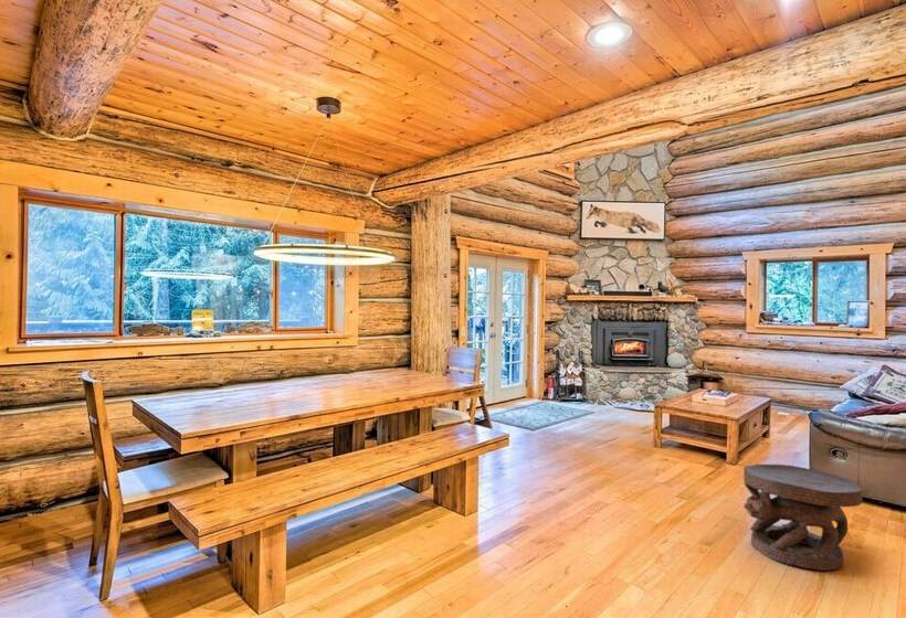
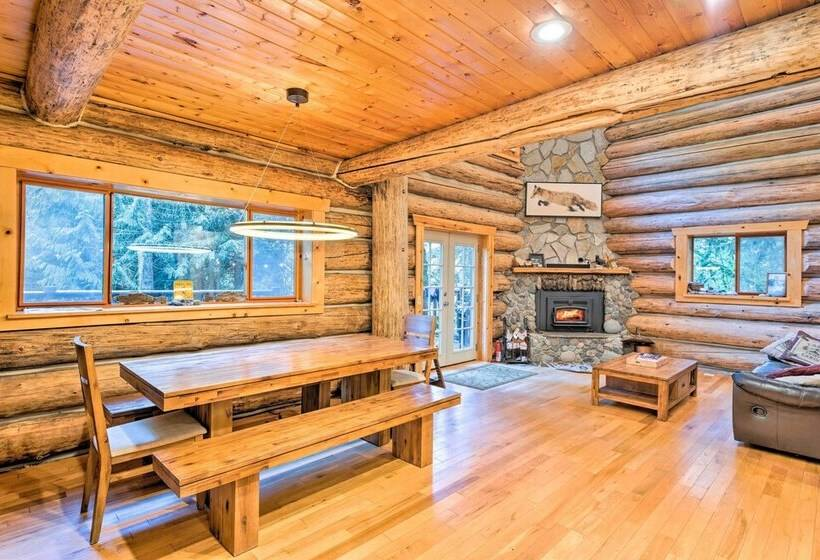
- carved stool [742,464,864,572]
